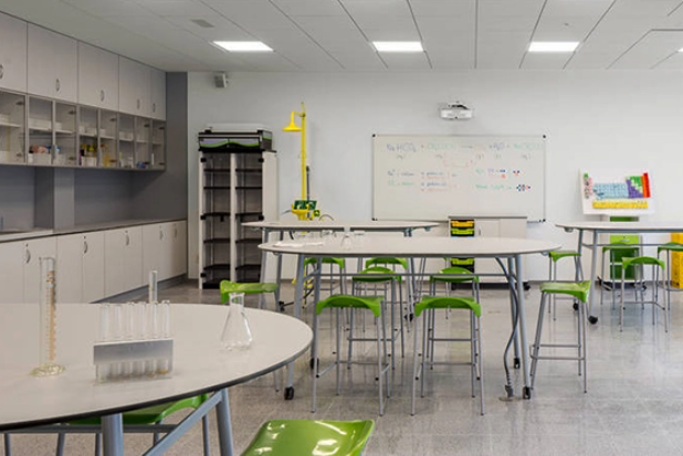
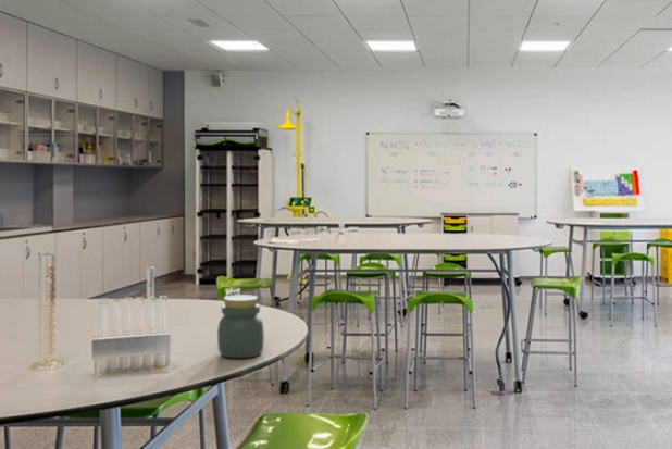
+ jar [216,294,265,359]
